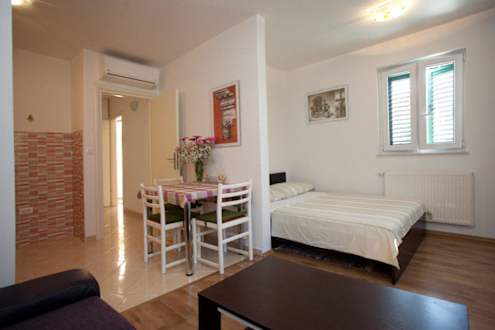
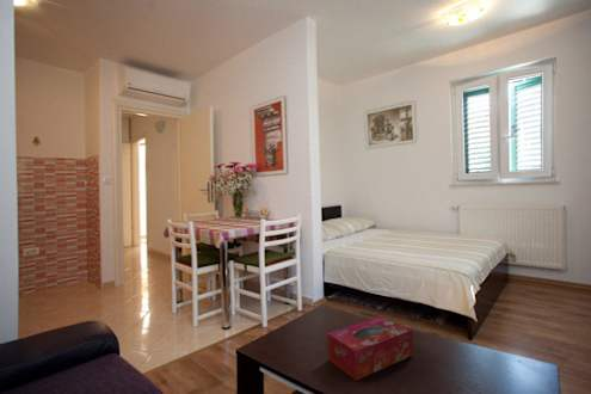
+ tissue box [326,315,414,382]
